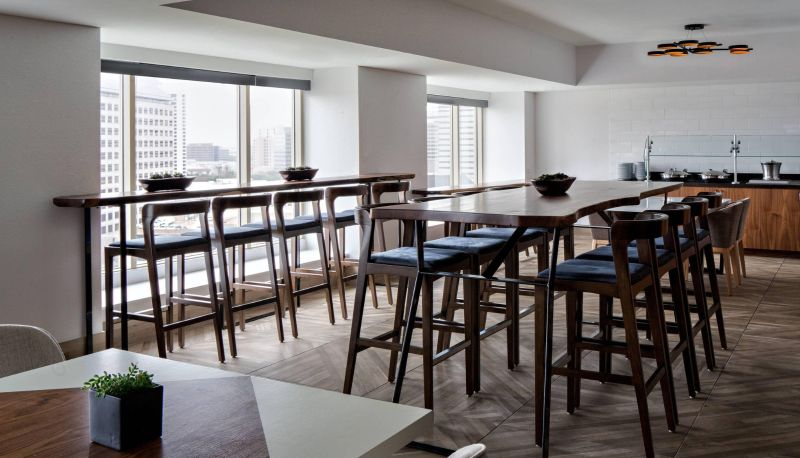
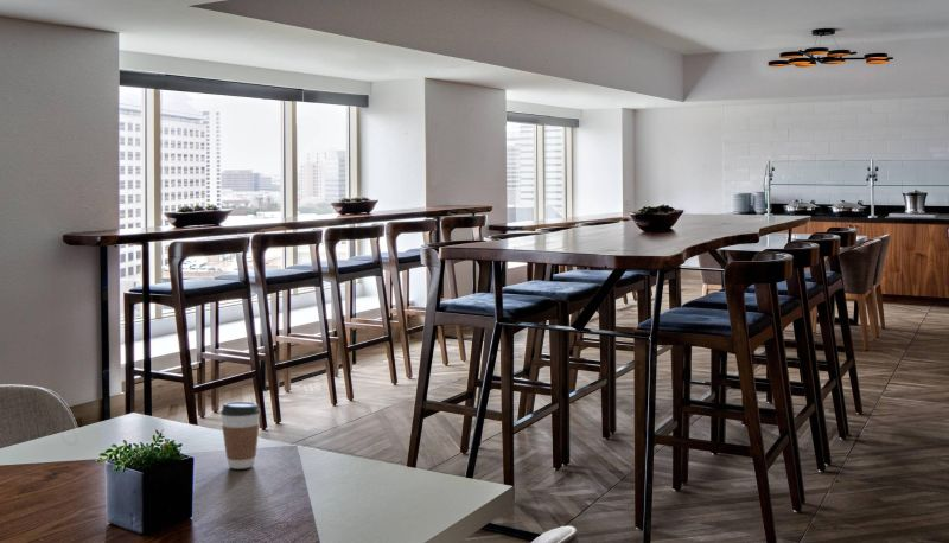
+ coffee cup [219,401,262,471]
